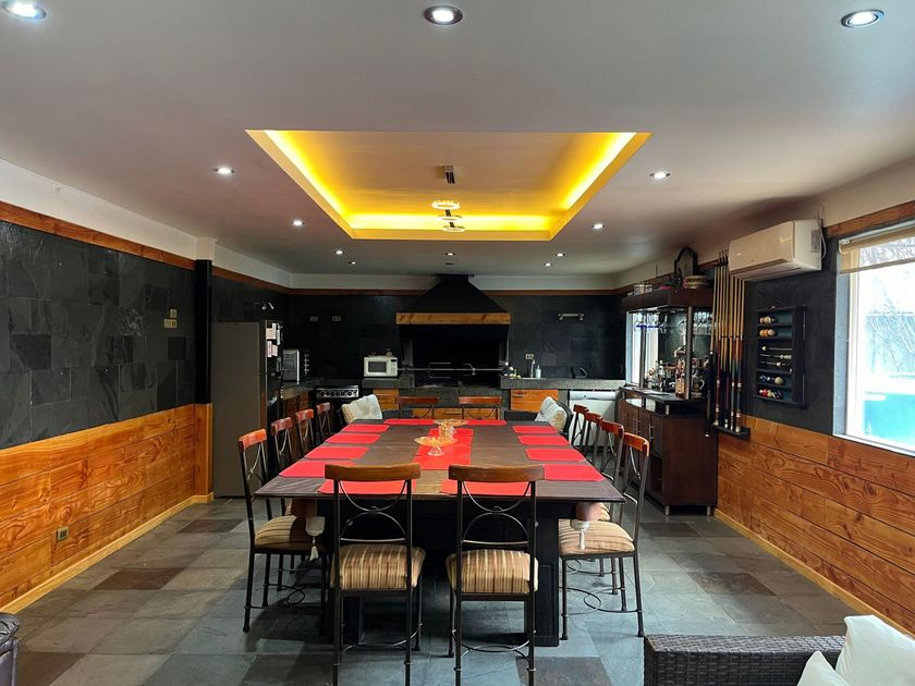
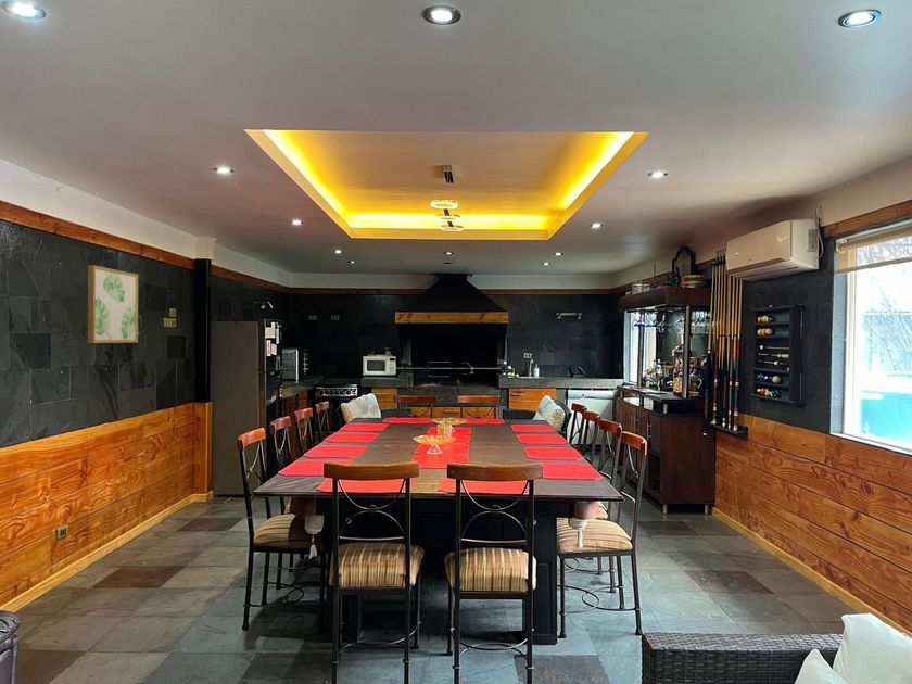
+ wall art [87,264,139,344]
